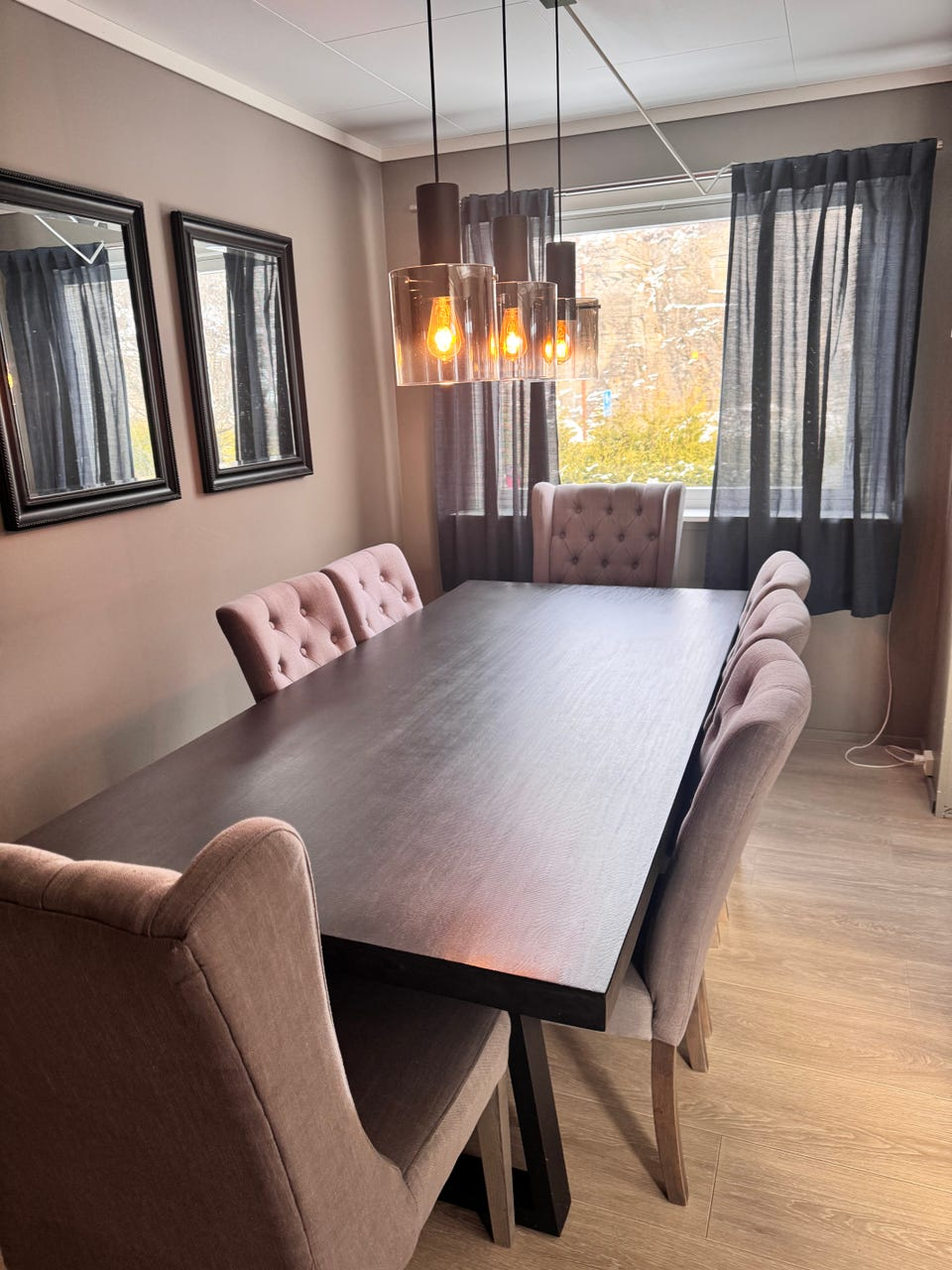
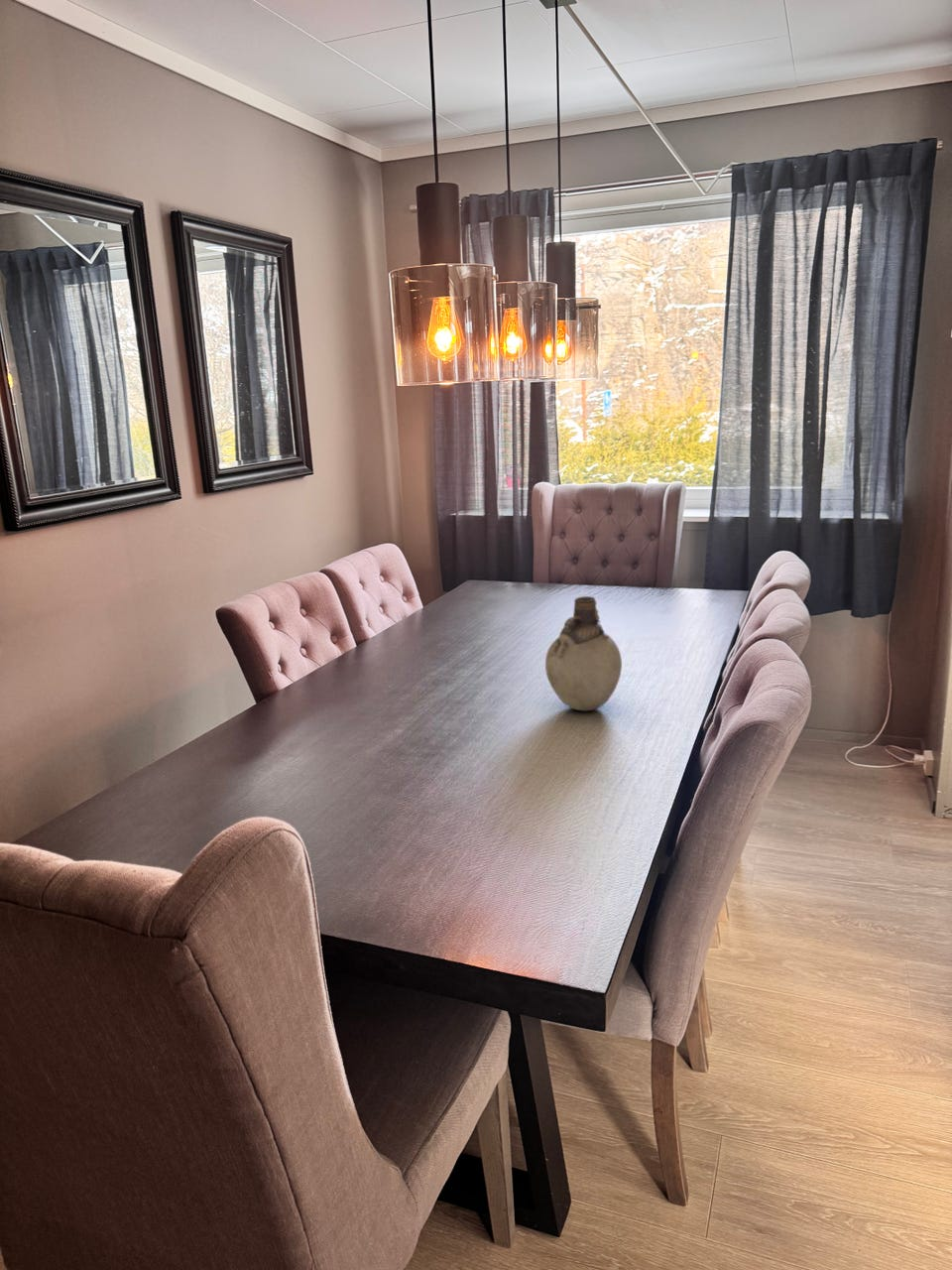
+ vase [544,595,623,711]
